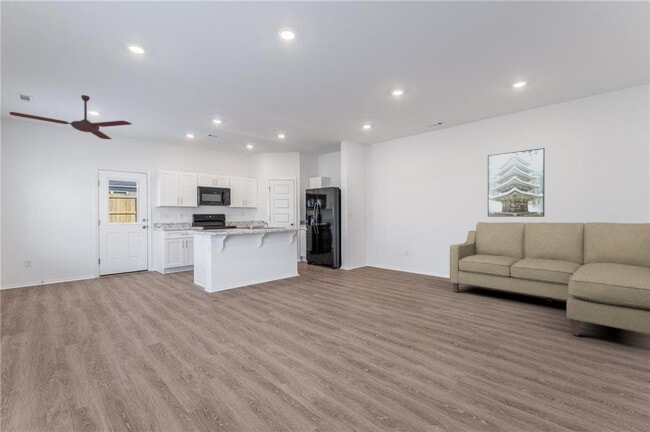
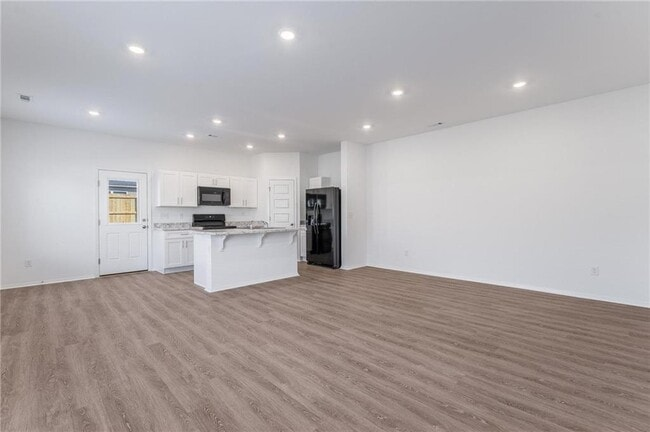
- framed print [487,147,546,218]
- sofa [449,221,650,337]
- ceiling fan [9,94,133,140]
